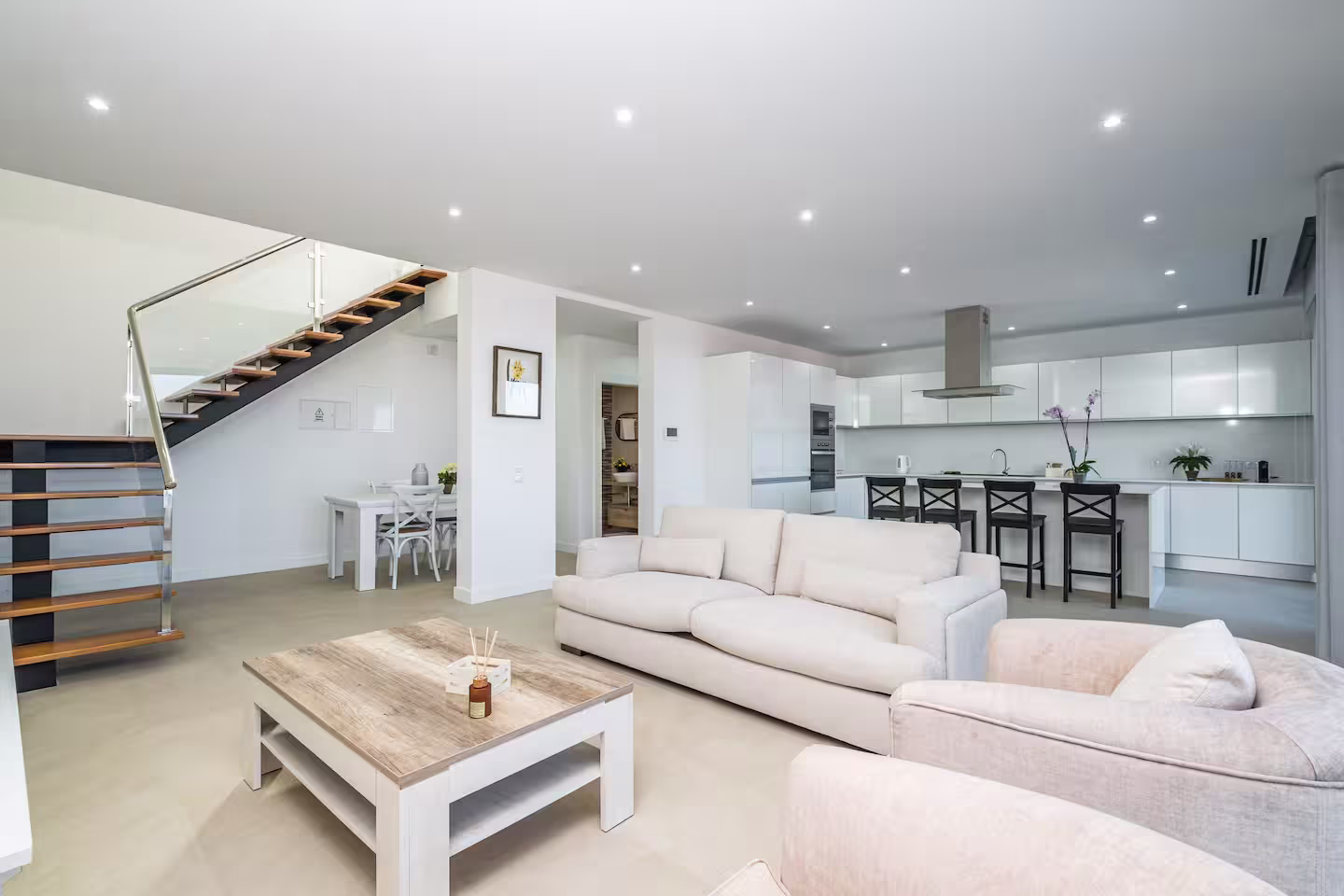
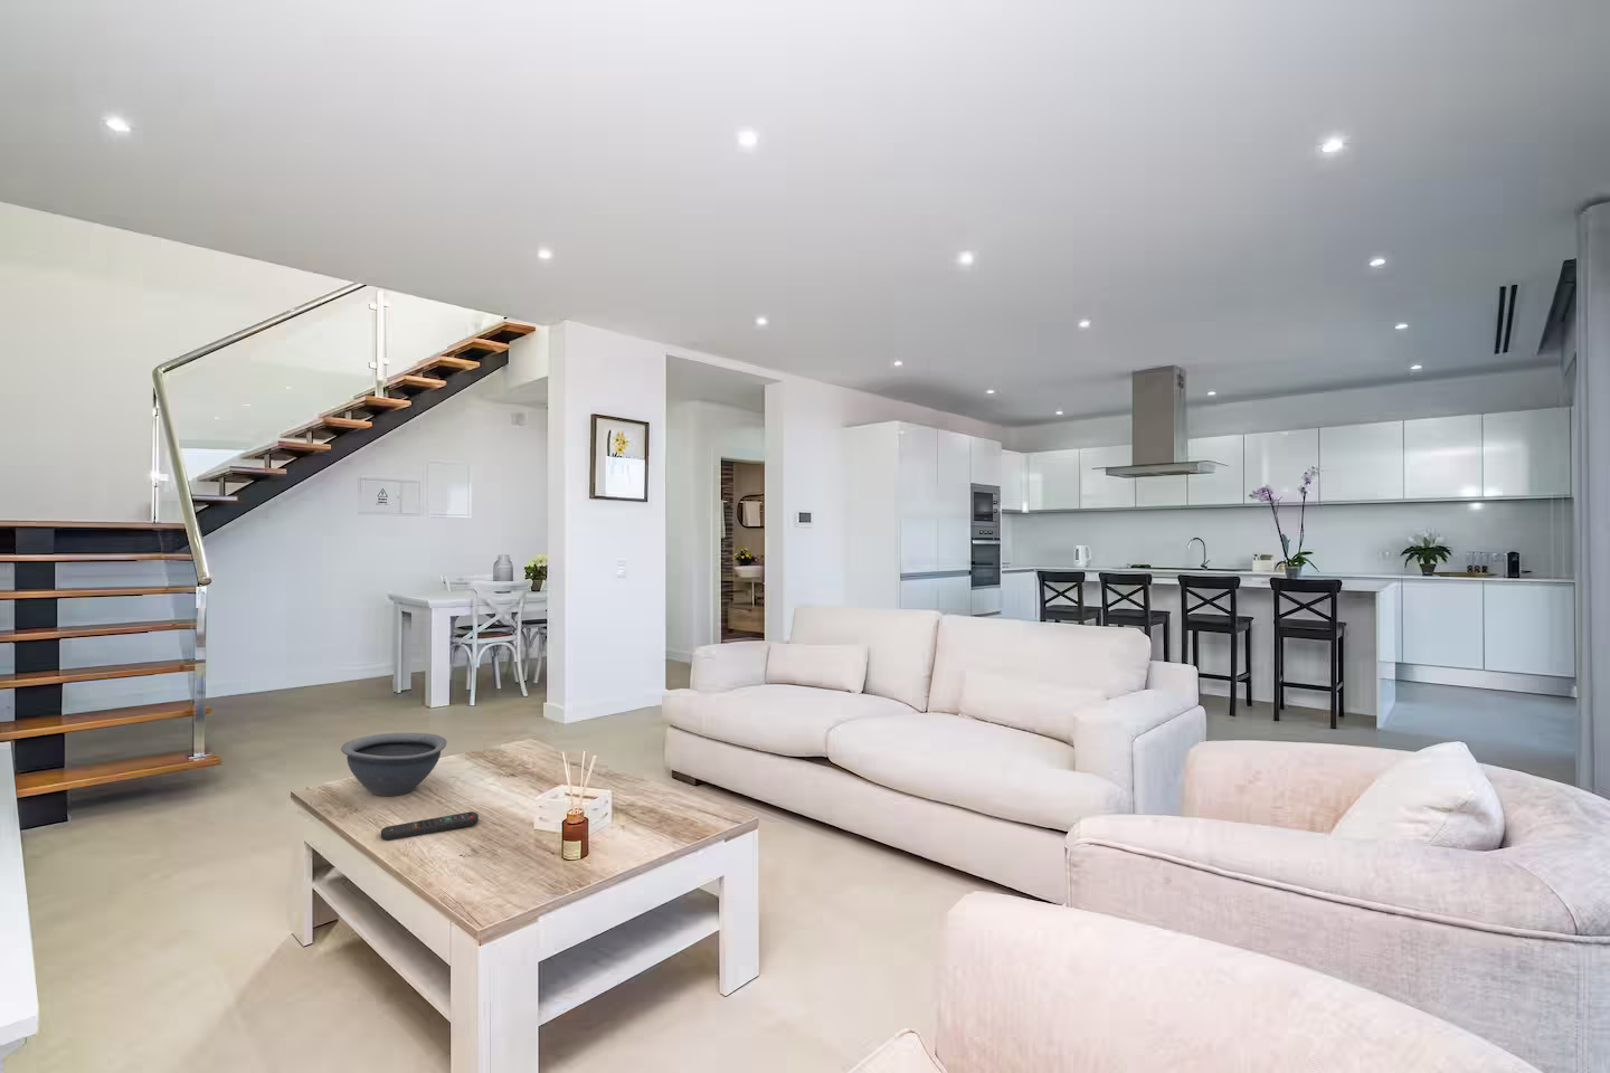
+ remote control [380,811,479,842]
+ bowl [340,732,448,796]
